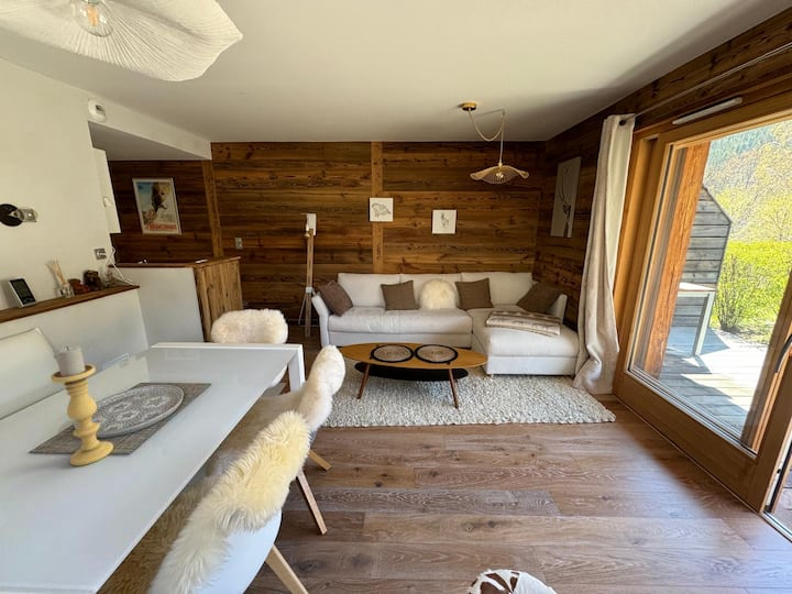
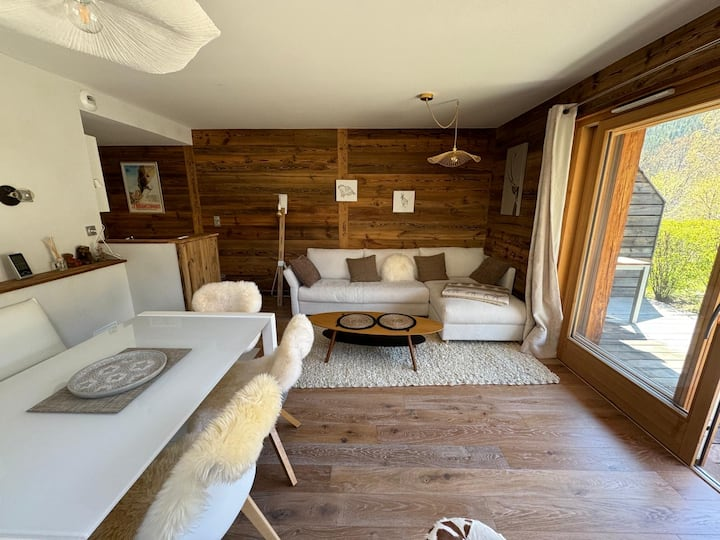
- candle holder [50,345,114,468]
